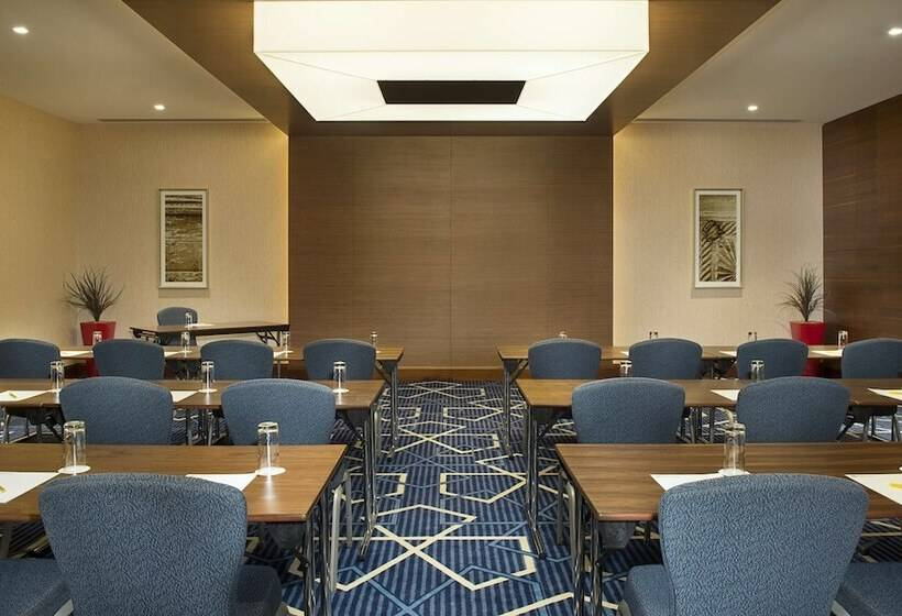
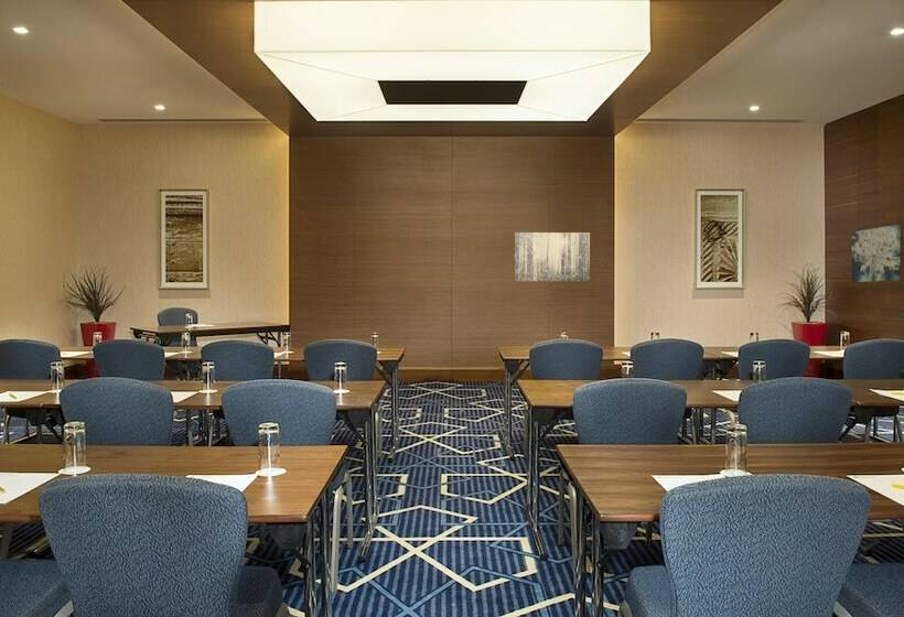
+ wall art [514,231,591,282]
+ wall art [851,224,902,283]
